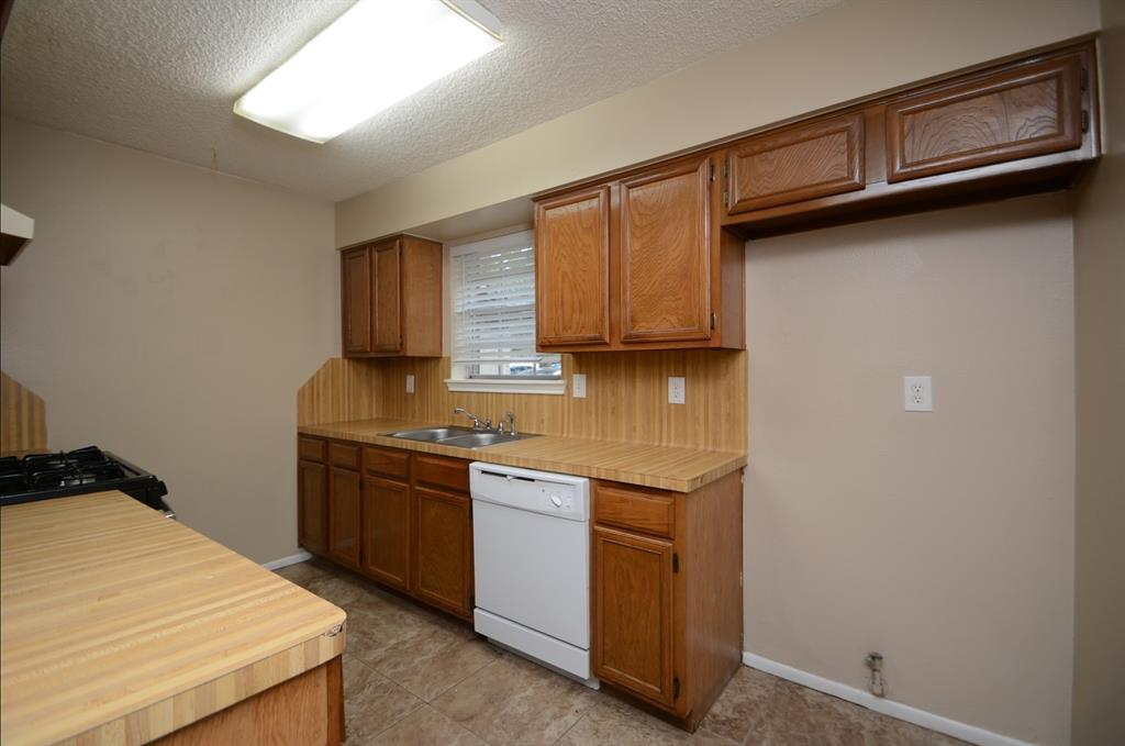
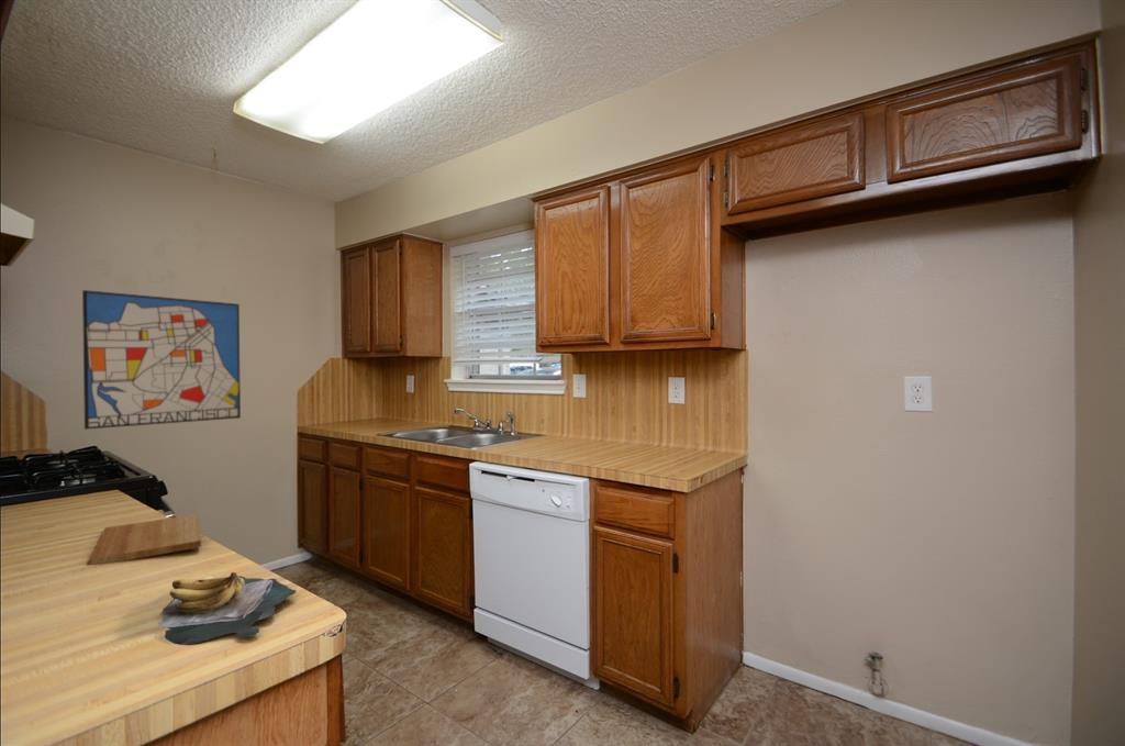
+ banana bunch [156,571,297,646]
+ cutting board [88,513,202,566]
+ wall art [81,289,242,431]
